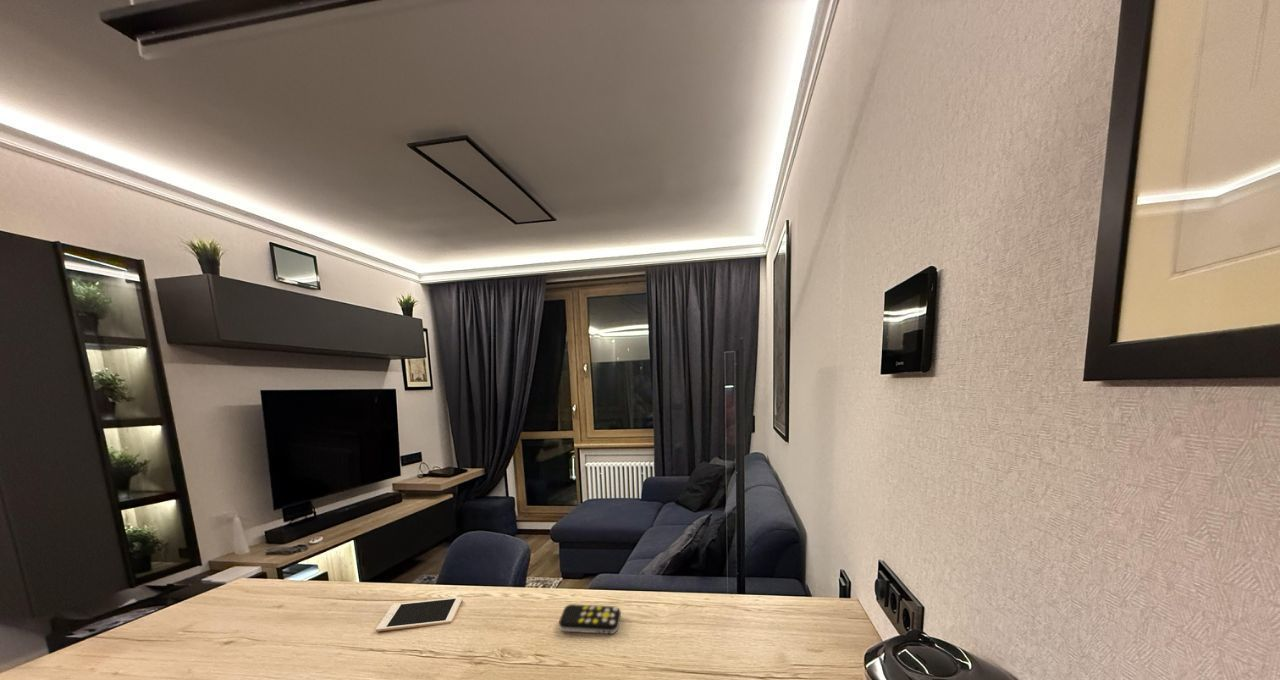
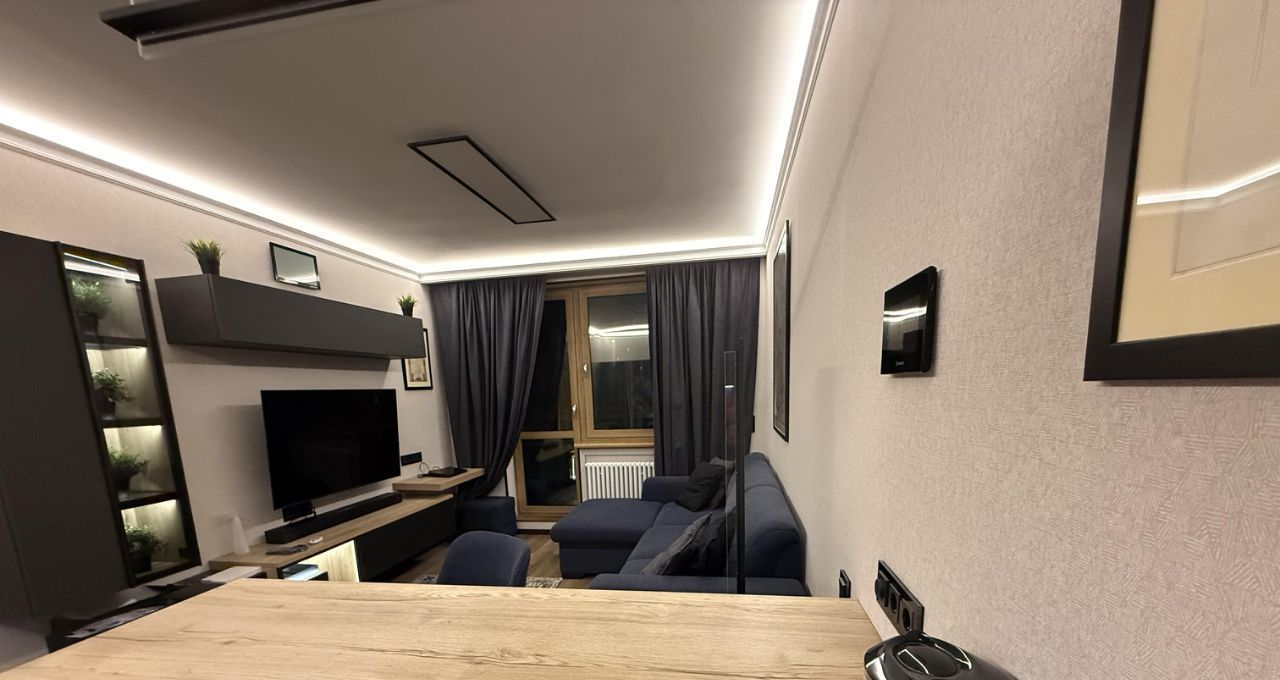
- remote control [558,603,622,635]
- cell phone [375,596,463,632]
